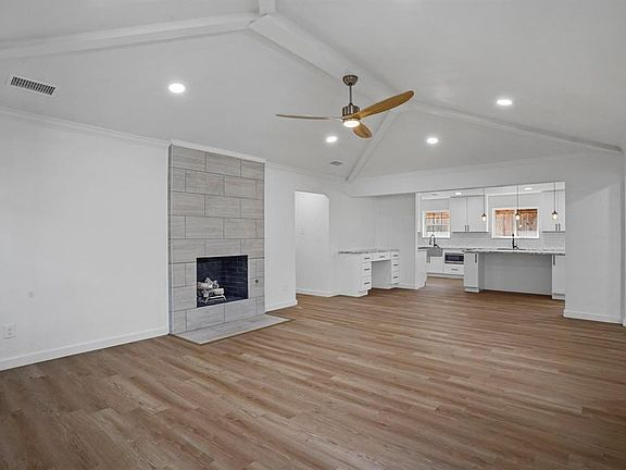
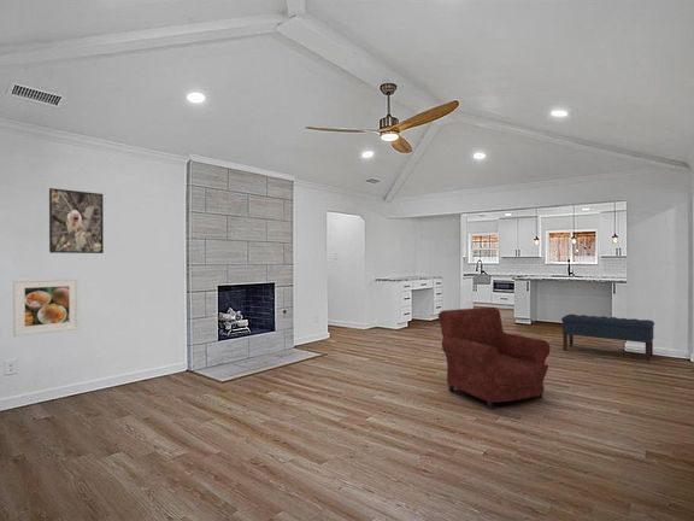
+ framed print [48,187,105,254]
+ armchair [437,306,551,410]
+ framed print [12,276,80,338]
+ bench [560,314,655,362]
